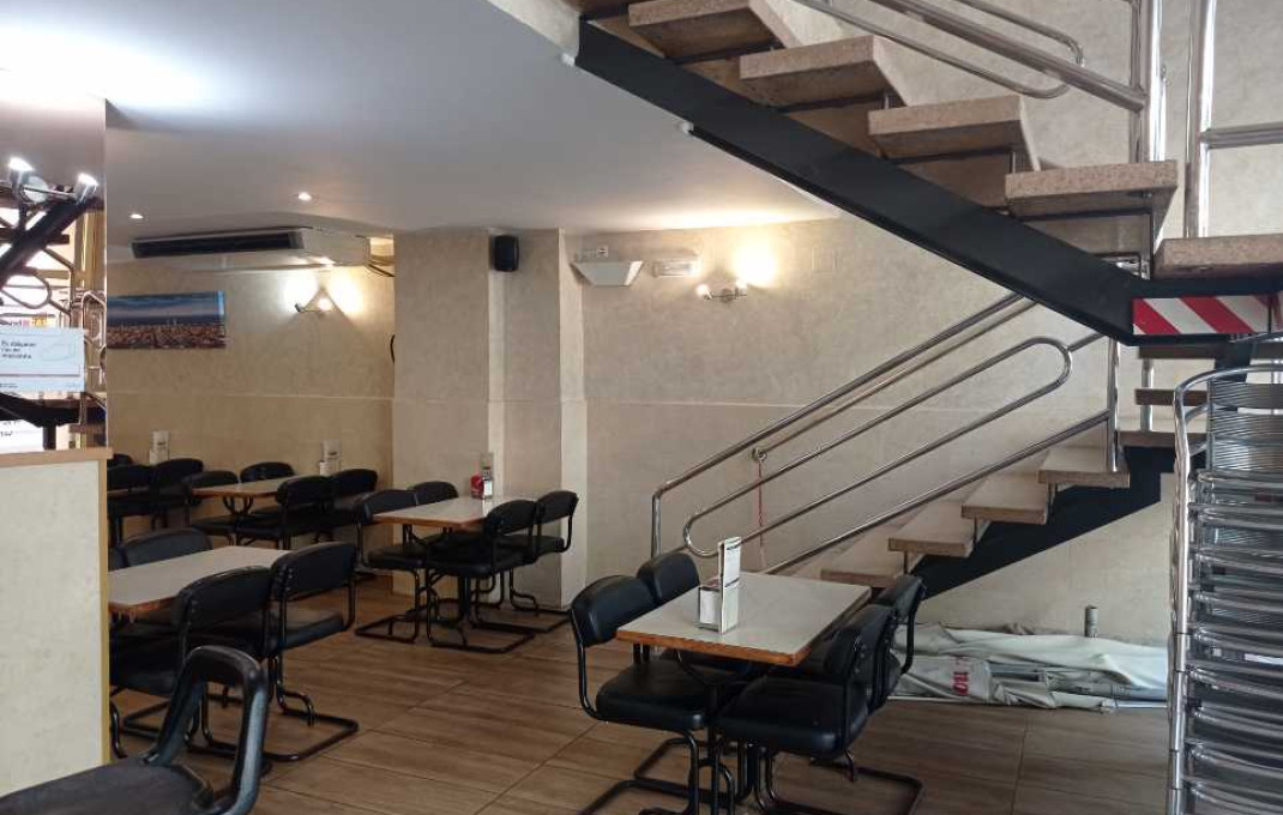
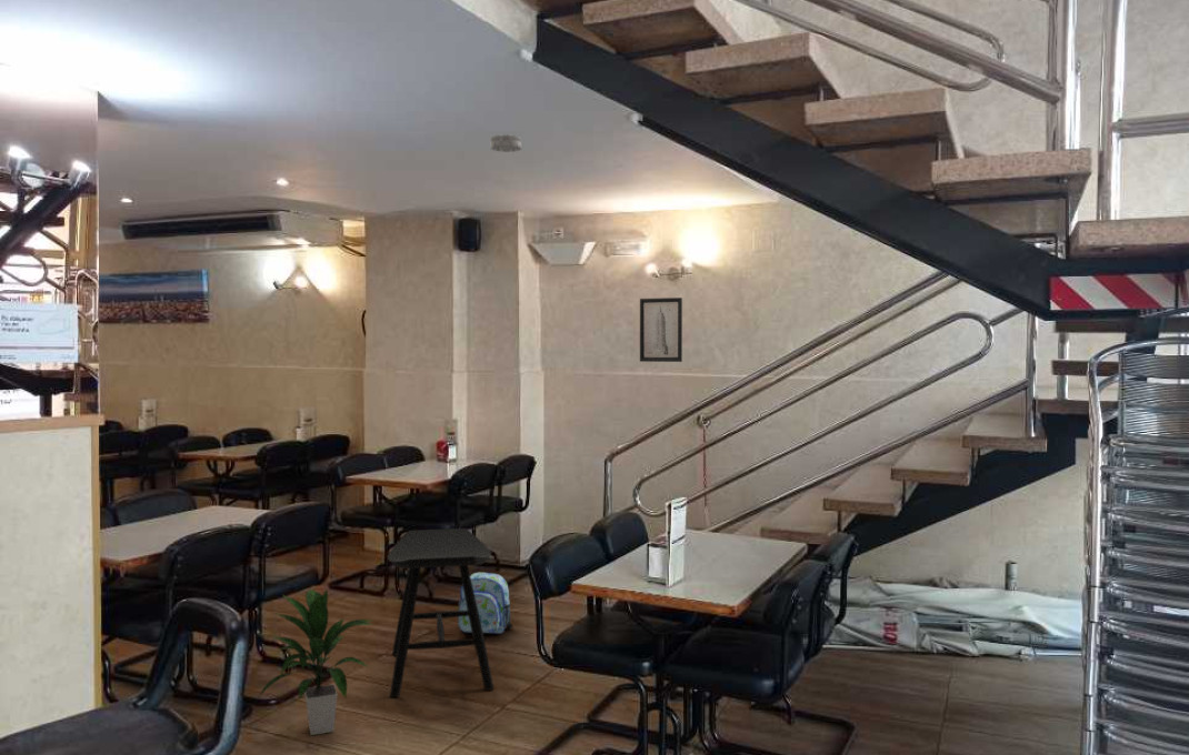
+ backpack [457,571,513,635]
+ stool [387,527,494,698]
+ smoke detector [490,133,522,153]
+ indoor plant [256,588,372,736]
+ wall art [639,296,683,363]
